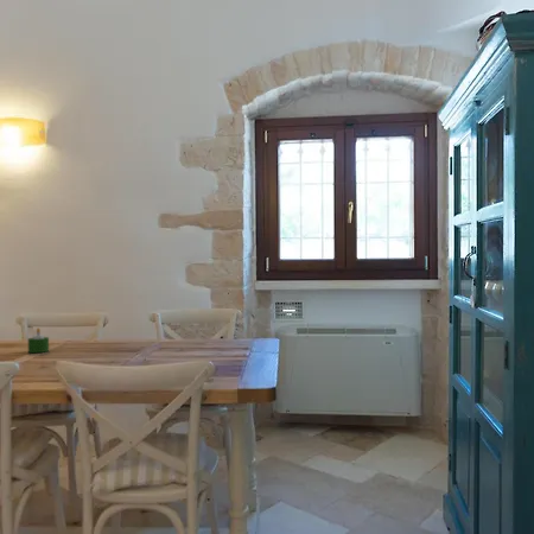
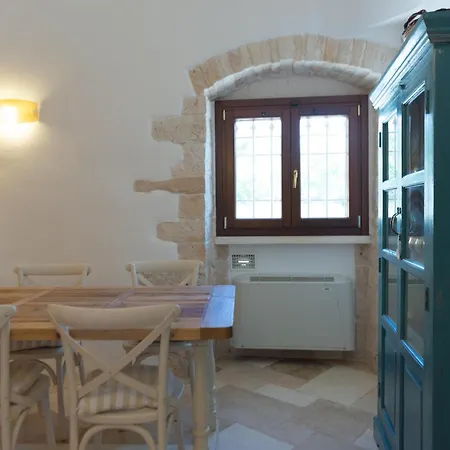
- candle [27,326,50,354]
